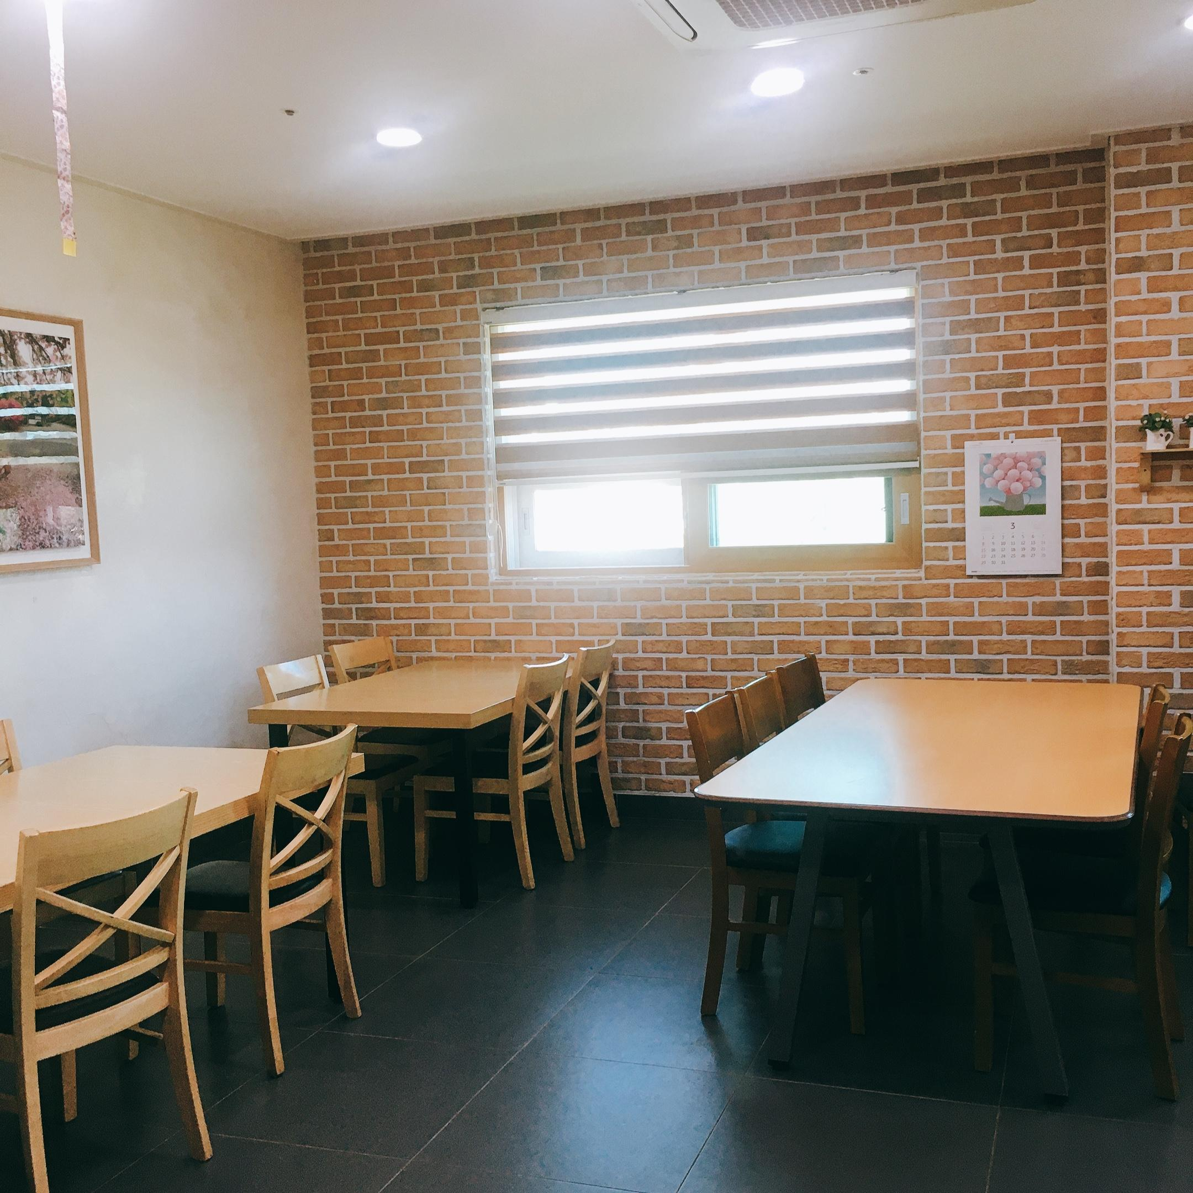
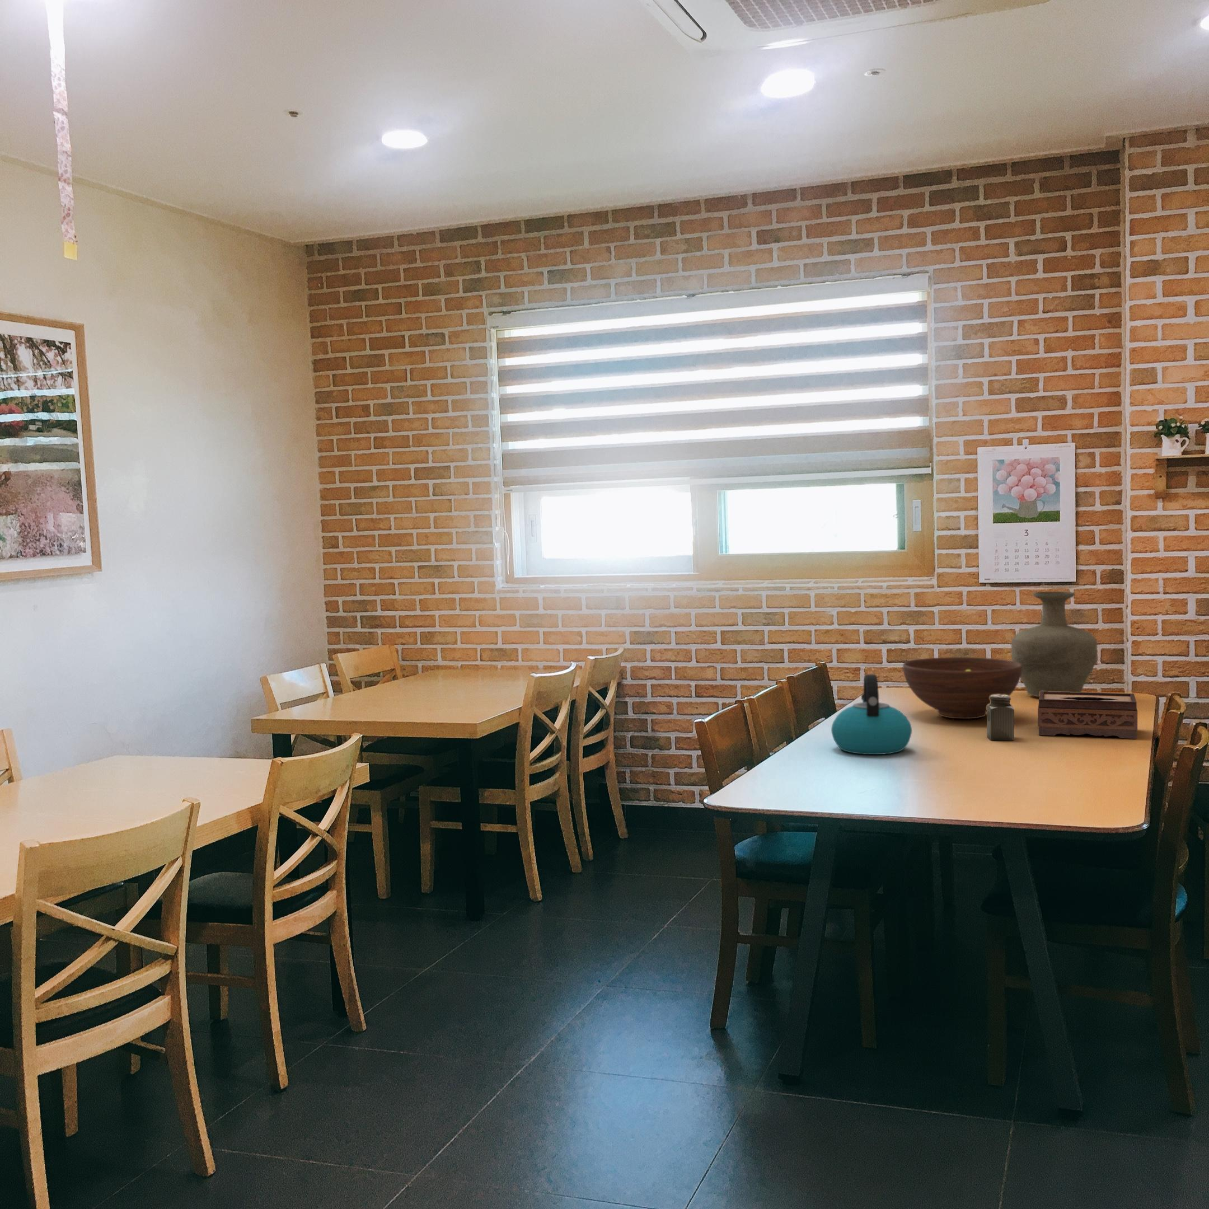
+ tissue box [1037,691,1138,740]
+ vase [1011,591,1097,698]
+ kettle [830,673,912,755]
+ fruit bowl [902,657,1022,720]
+ salt shaker [986,694,1015,741]
